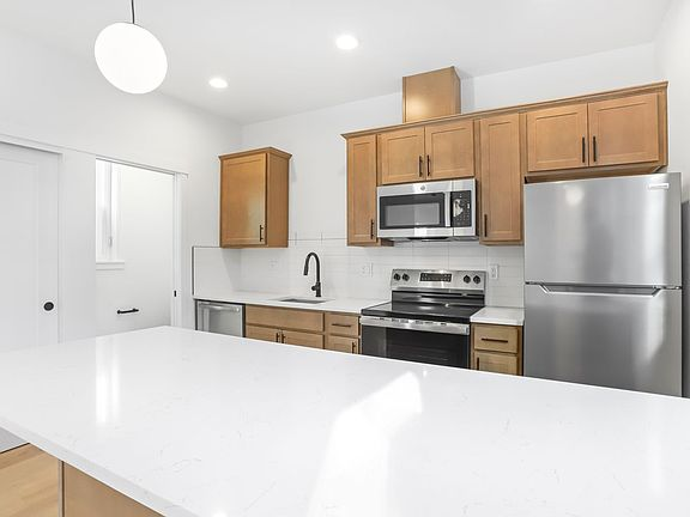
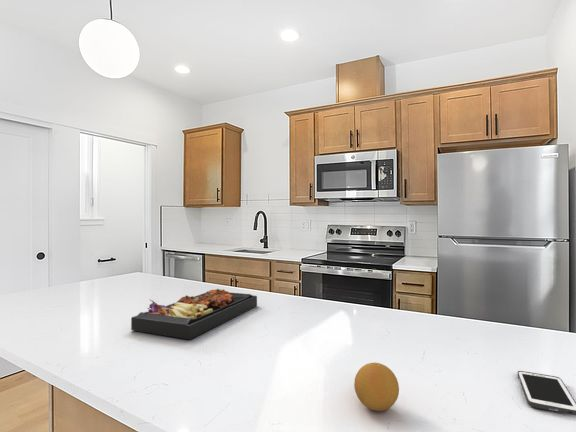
+ cell phone [517,370,576,416]
+ food platter [130,288,258,341]
+ fruit [353,362,400,412]
